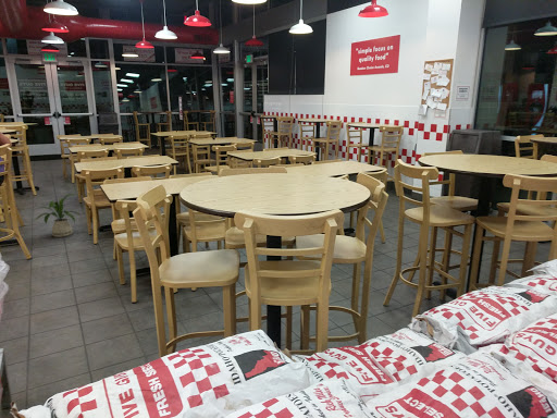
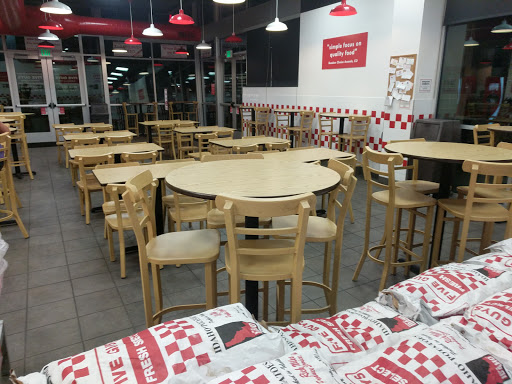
- house plant [30,193,82,238]
